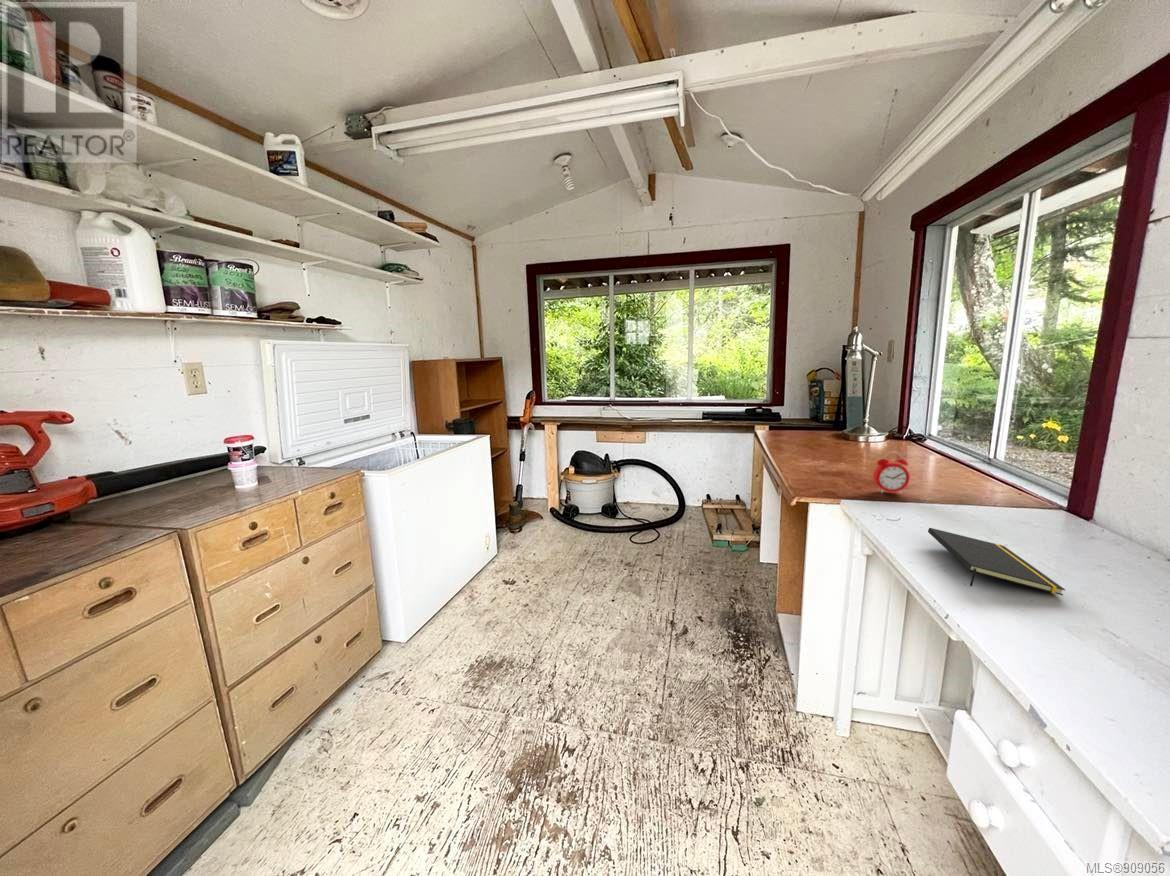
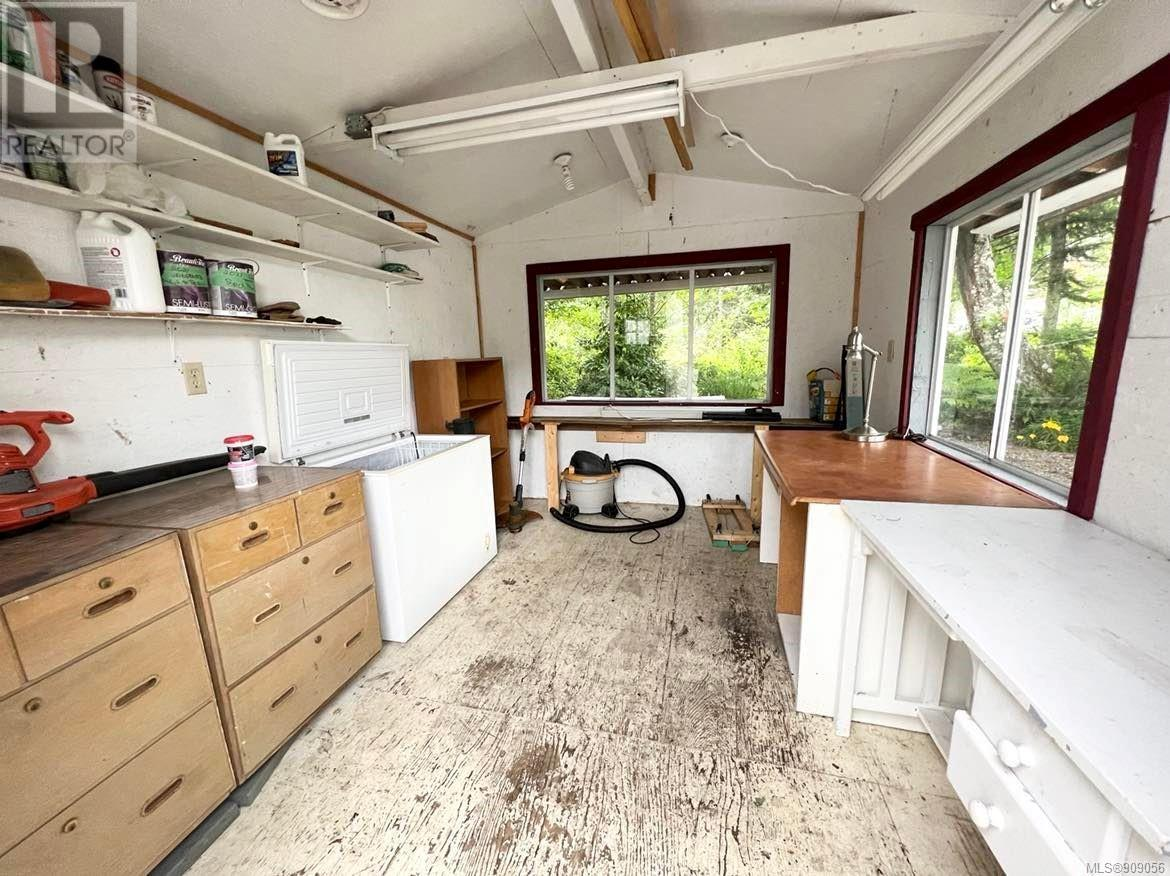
- notepad [927,527,1066,596]
- alarm clock [872,451,911,495]
